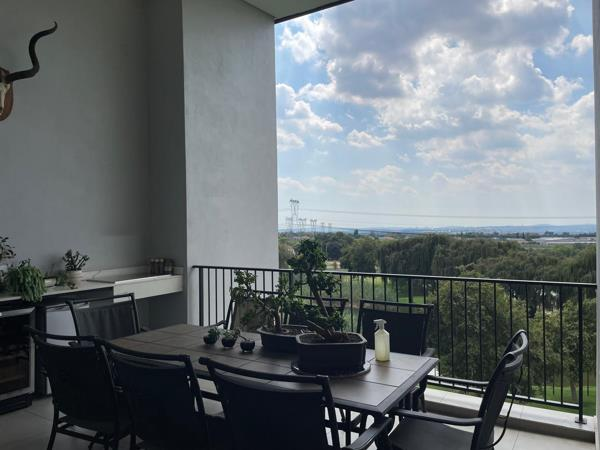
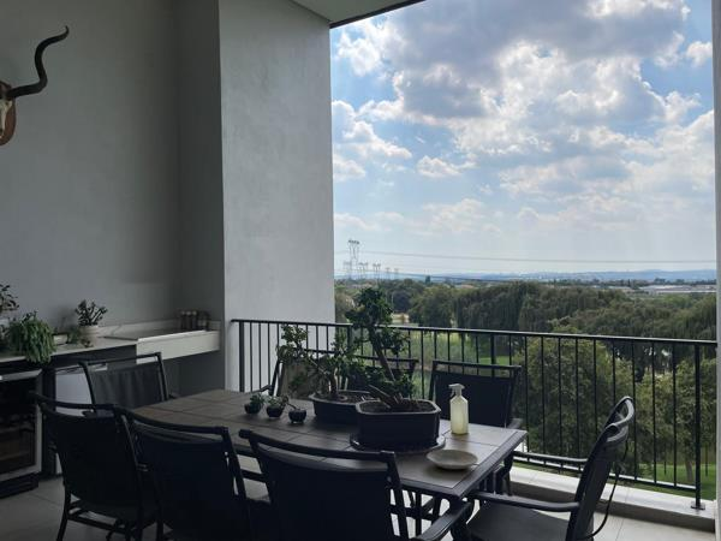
+ plate [425,448,479,470]
